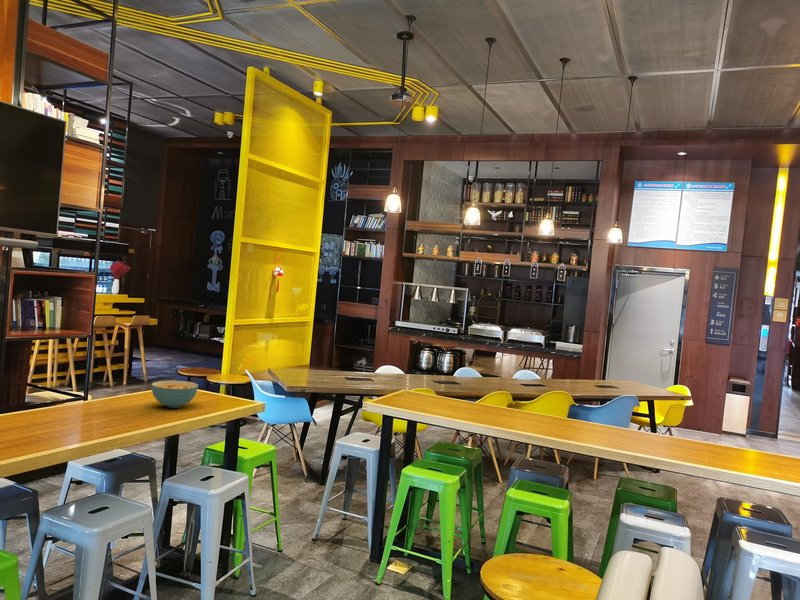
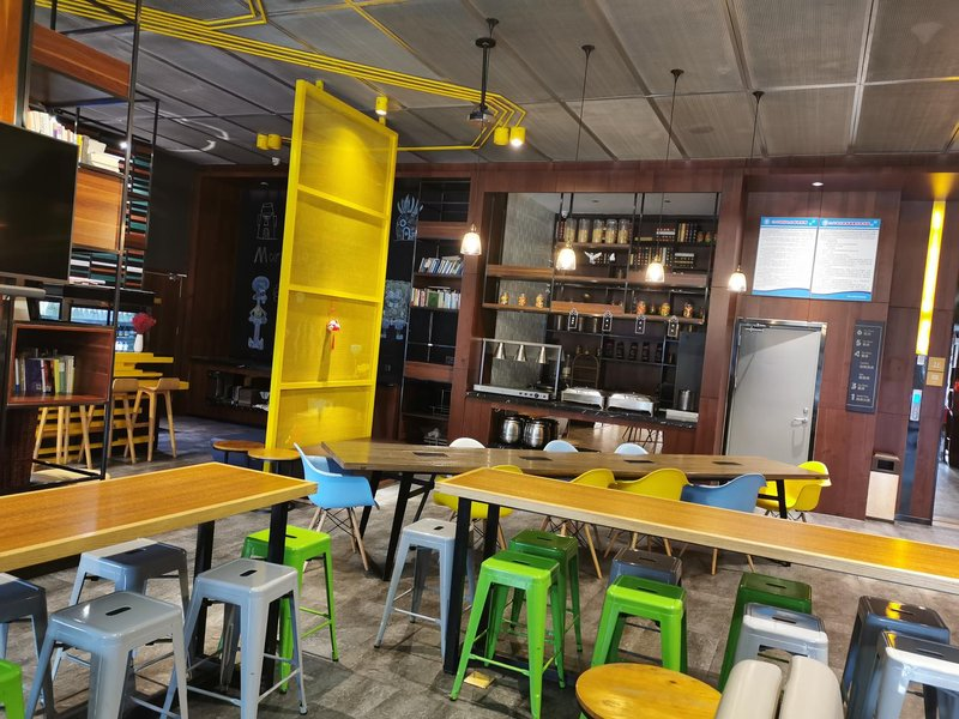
- cereal bowl [151,380,199,409]
